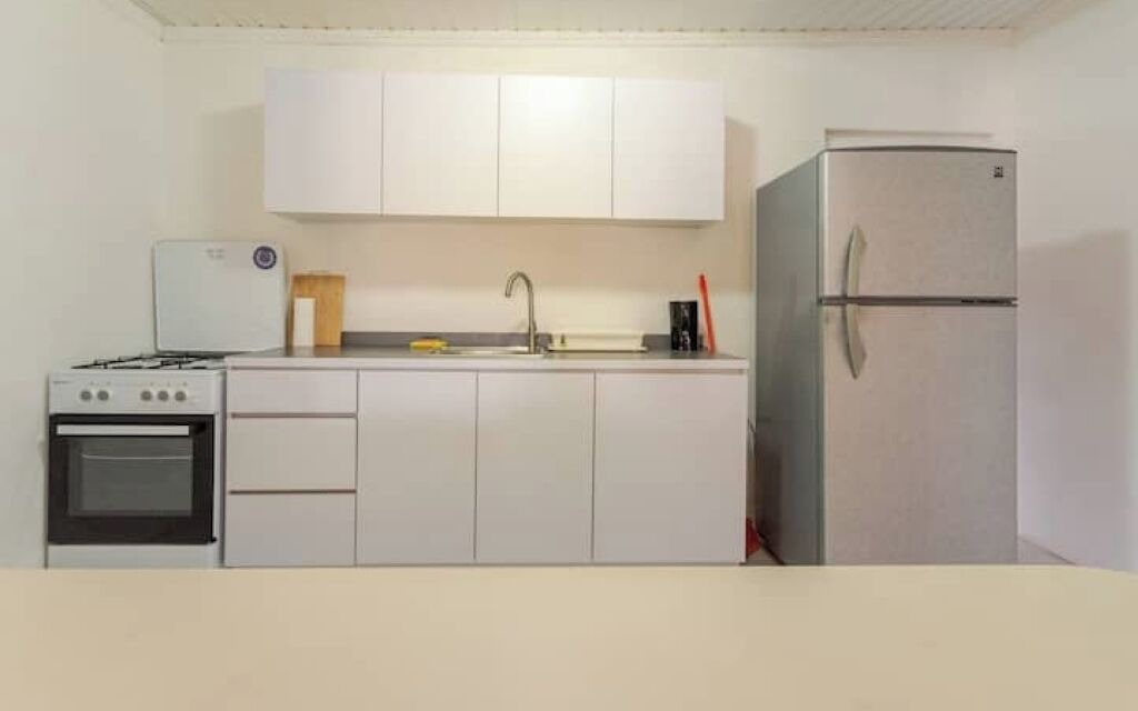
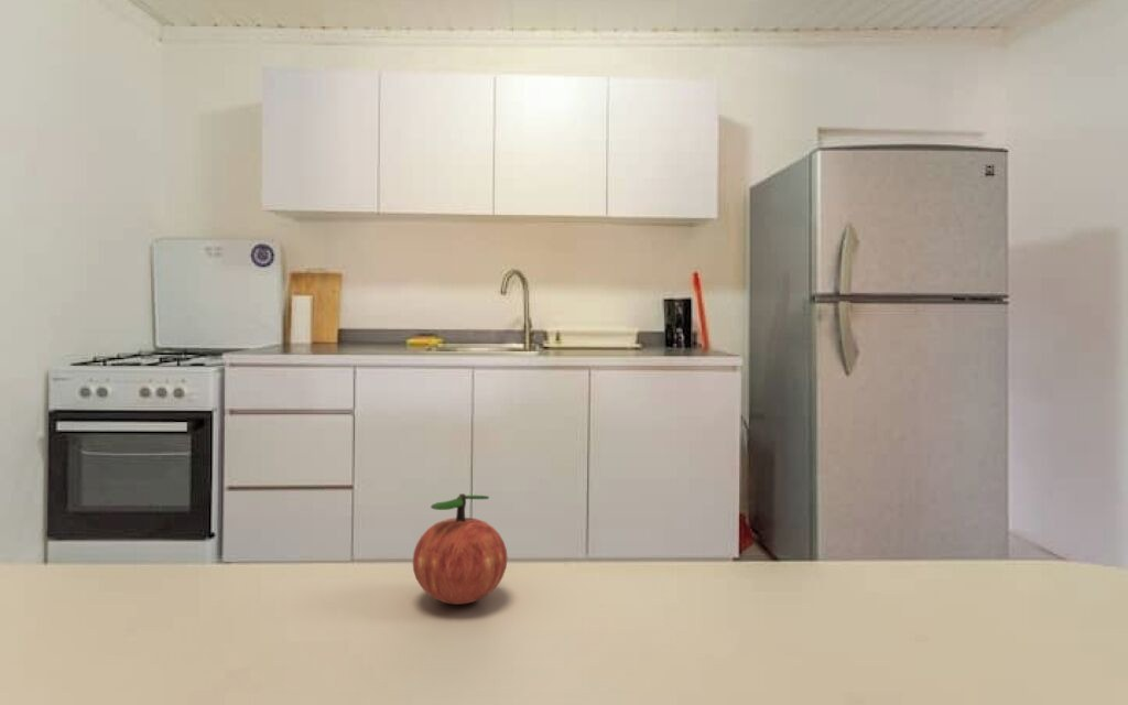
+ apple [412,492,509,606]
